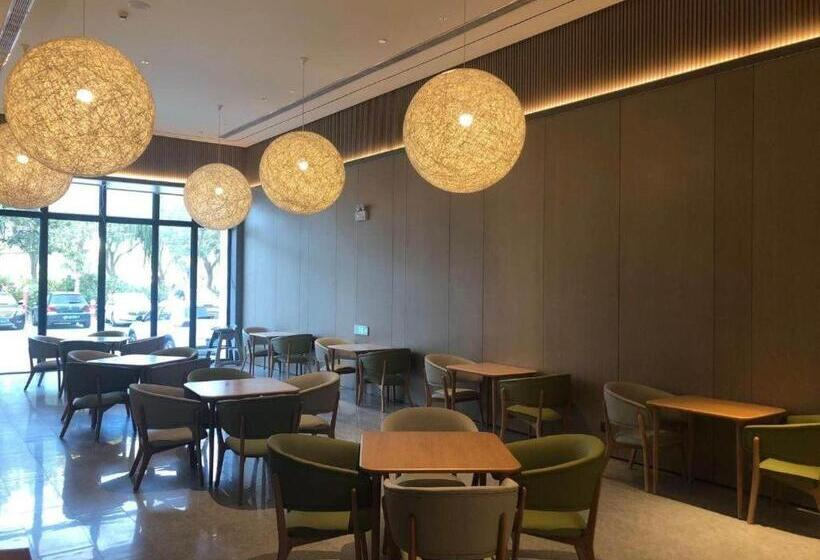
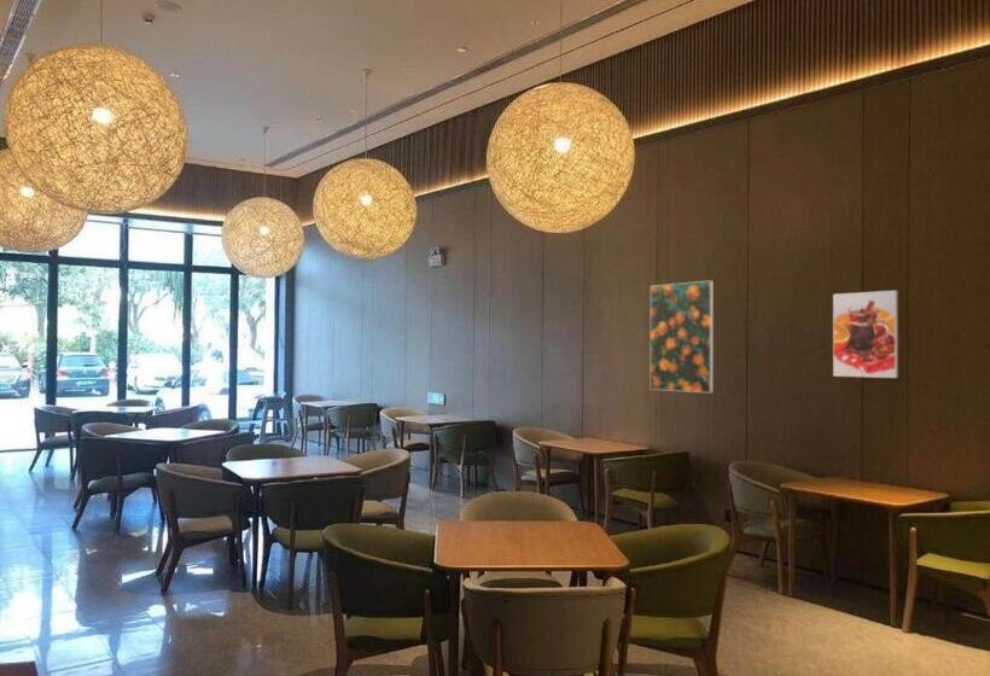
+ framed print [832,290,899,379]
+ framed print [650,279,715,394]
